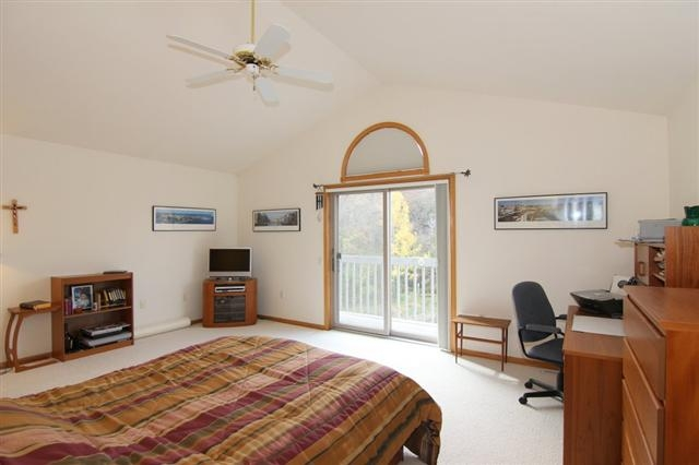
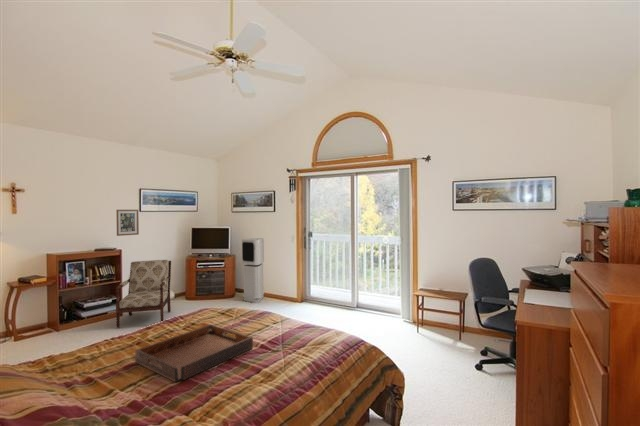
+ air purifier [241,237,265,303]
+ wall art [115,209,140,237]
+ armchair [115,259,172,329]
+ serving tray [134,324,254,383]
